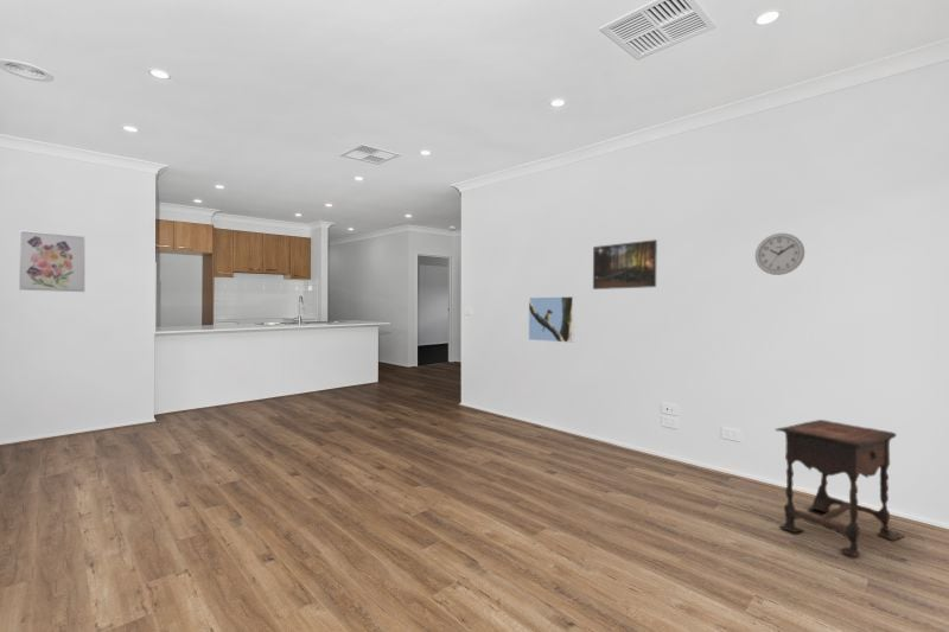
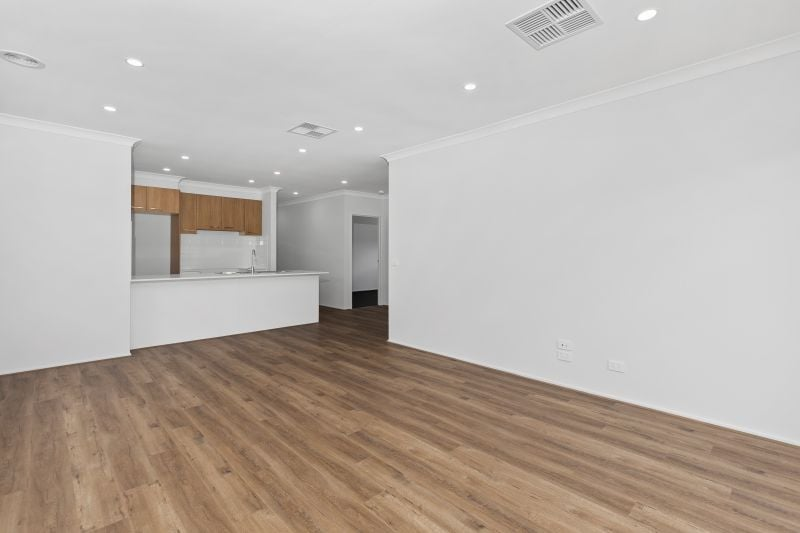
- wall art [18,229,87,293]
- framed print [528,295,575,344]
- side table [773,419,905,557]
- wall clock [754,232,805,276]
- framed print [592,238,658,291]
